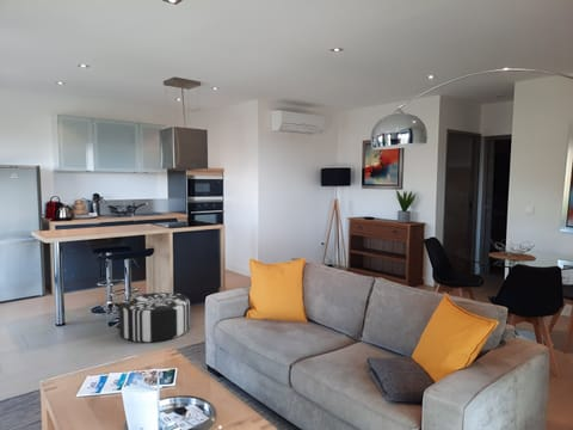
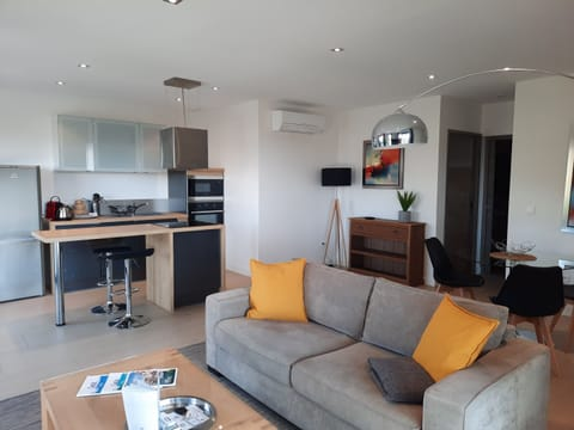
- pouf [118,291,191,343]
